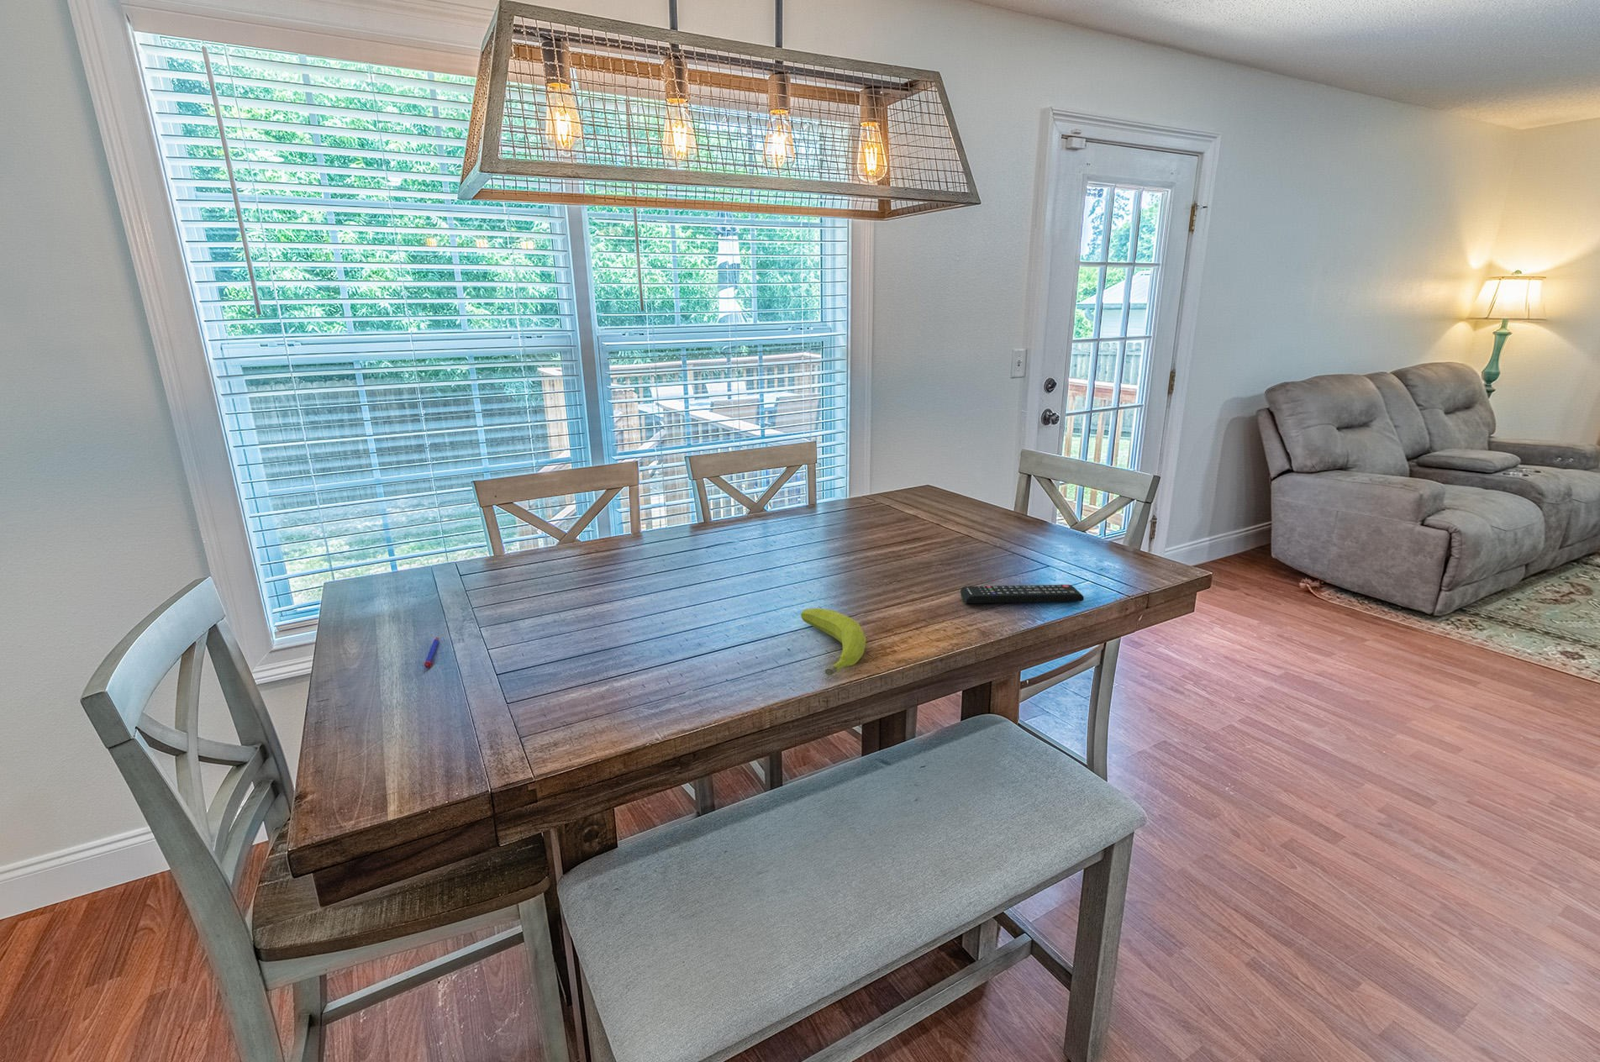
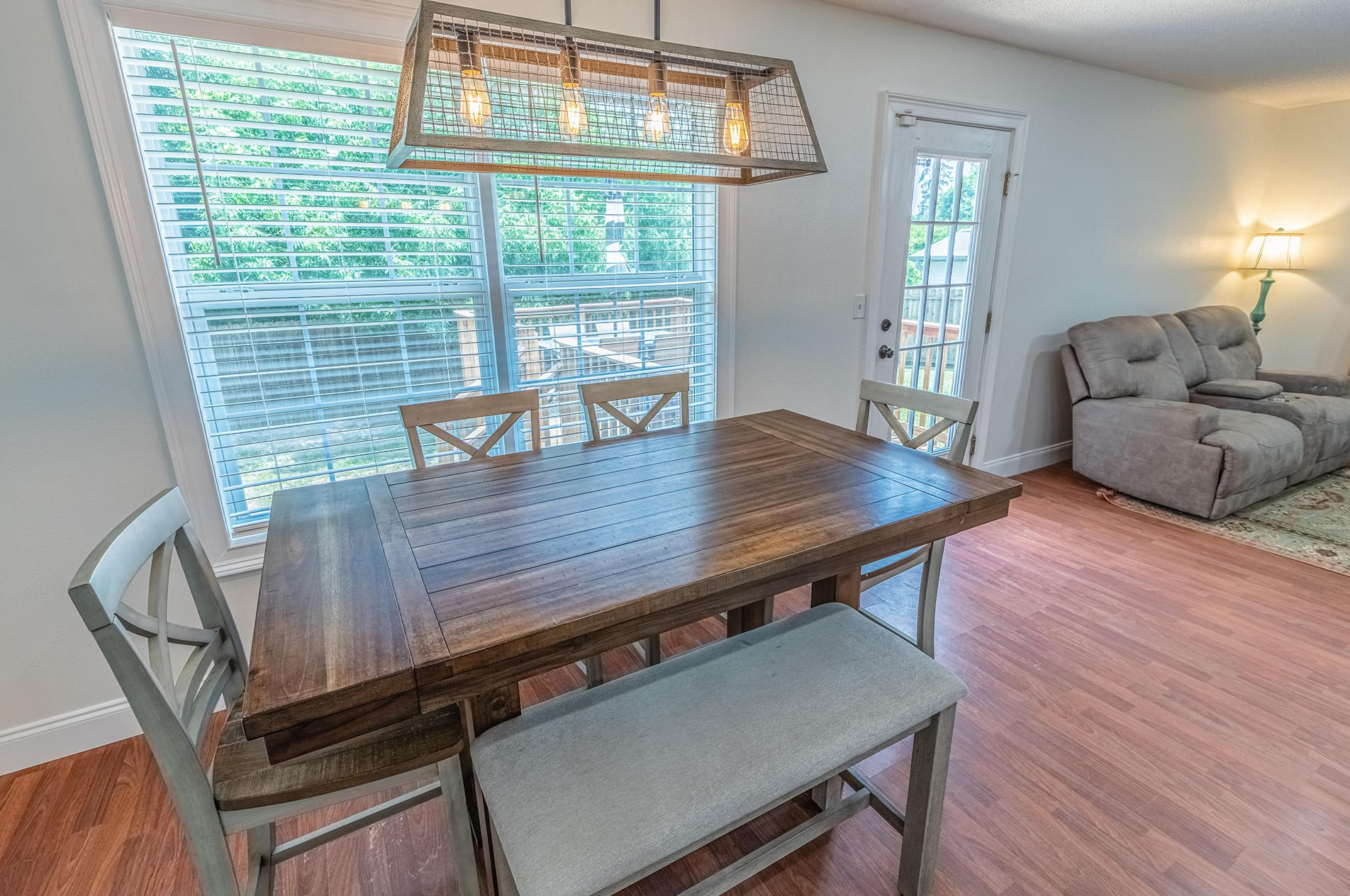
- remote control [960,584,1084,604]
- pen [423,636,440,668]
- fruit [800,608,868,677]
